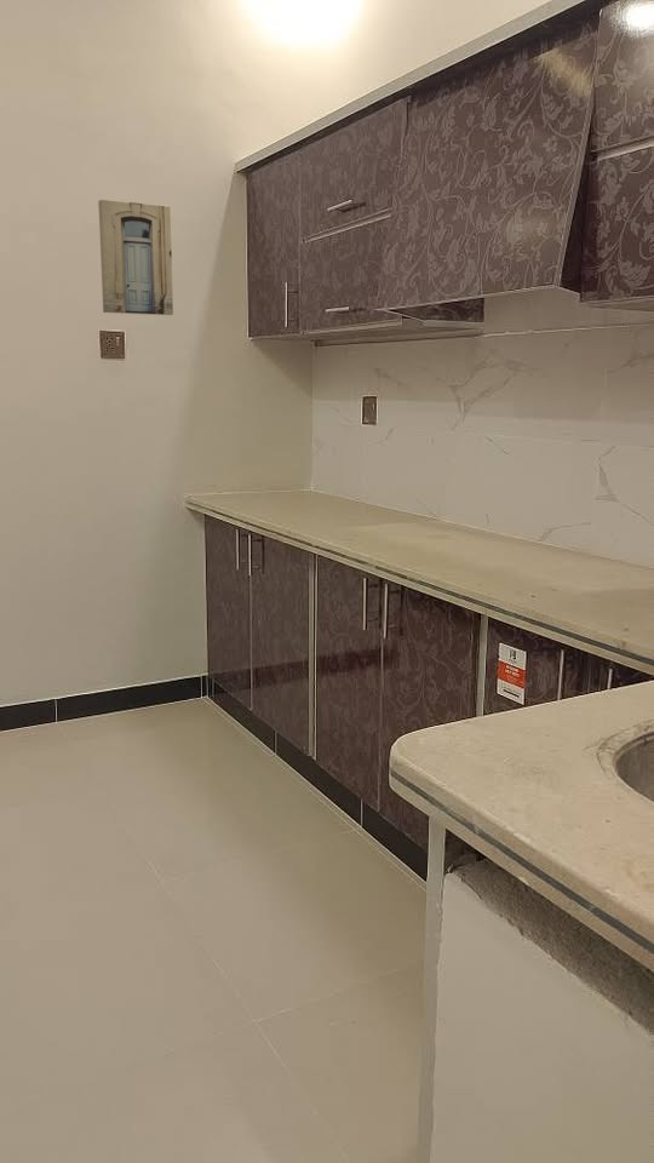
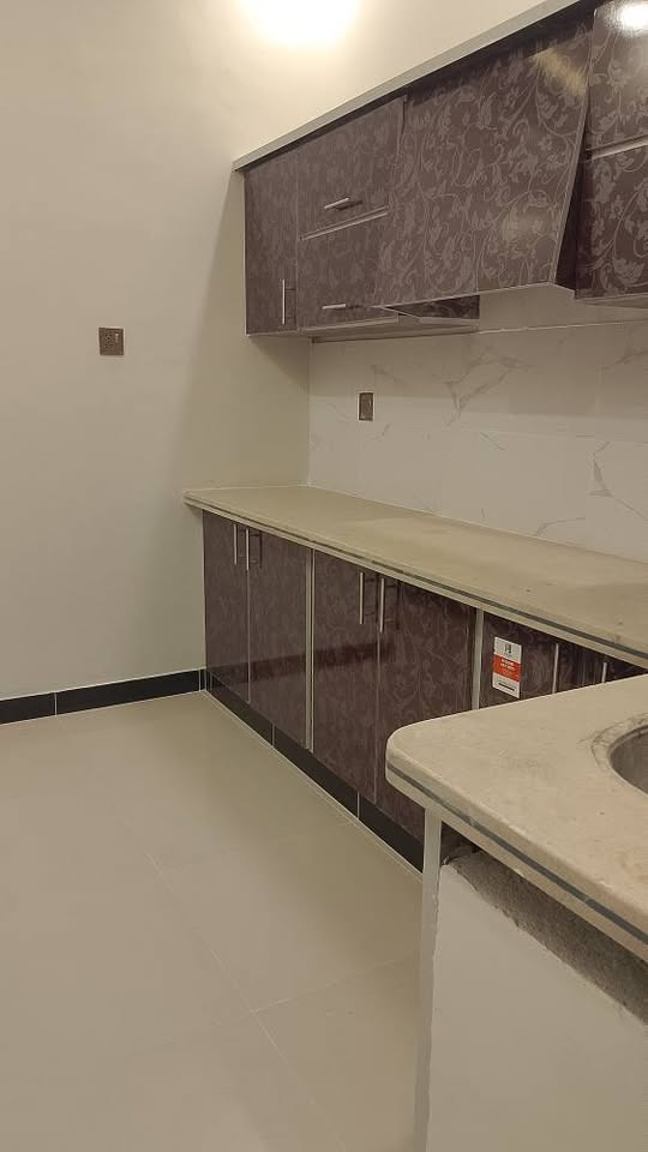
- wall art [97,199,174,316]
